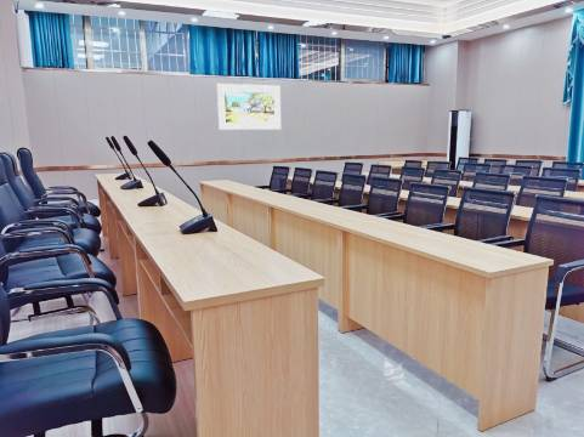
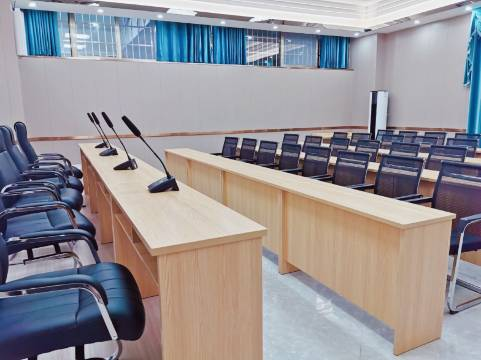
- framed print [216,83,282,131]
